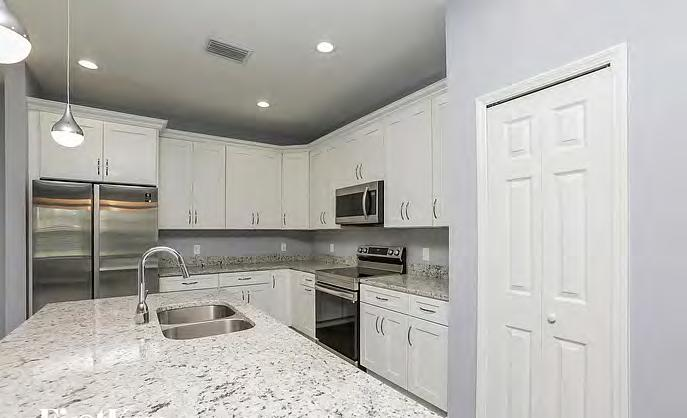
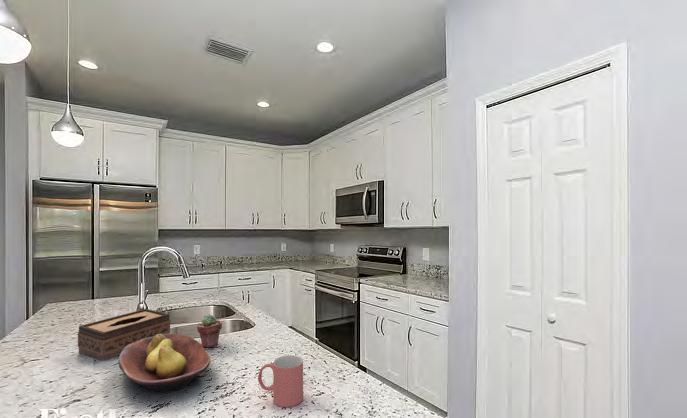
+ tissue box [77,308,171,362]
+ fruit bowl [118,333,211,393]
+ mug [257,354,304,408]
+ potted succulent [196,314,223,349]
